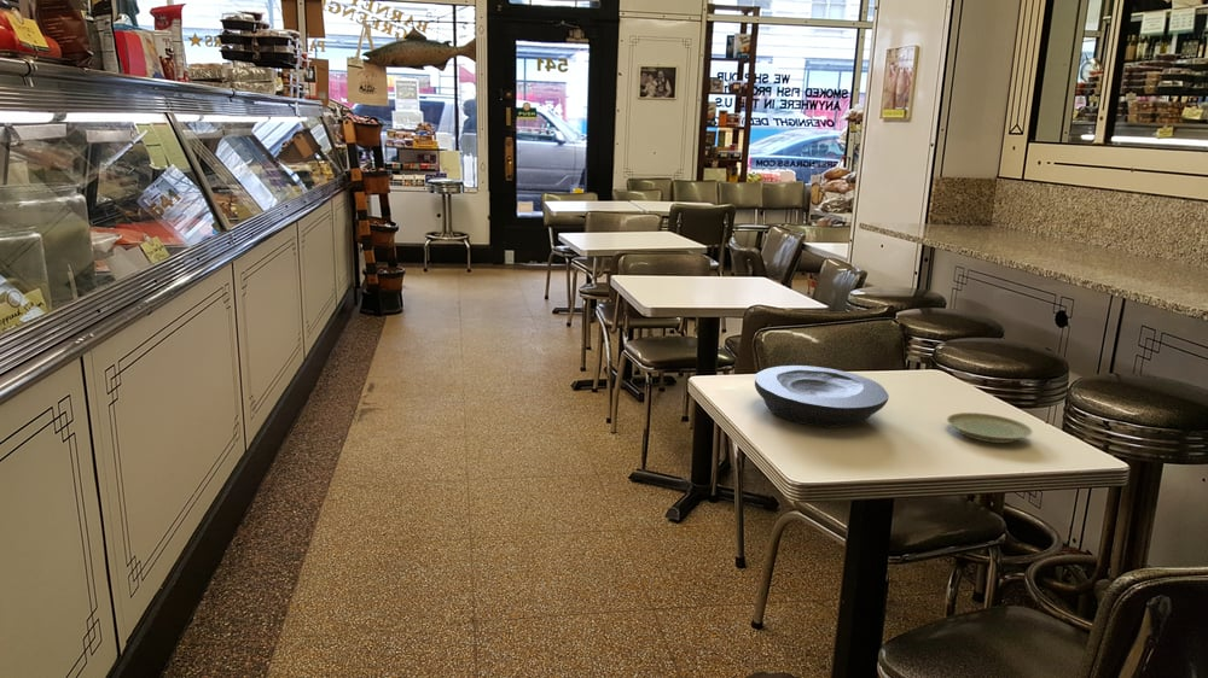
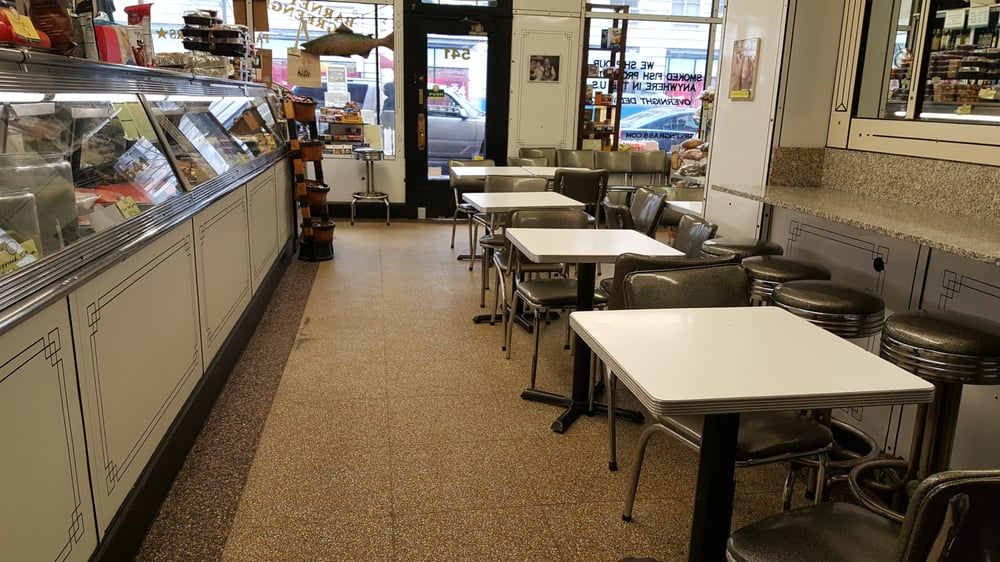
- plate [754,364,890,428]
- plate [946,411,1034,444]
